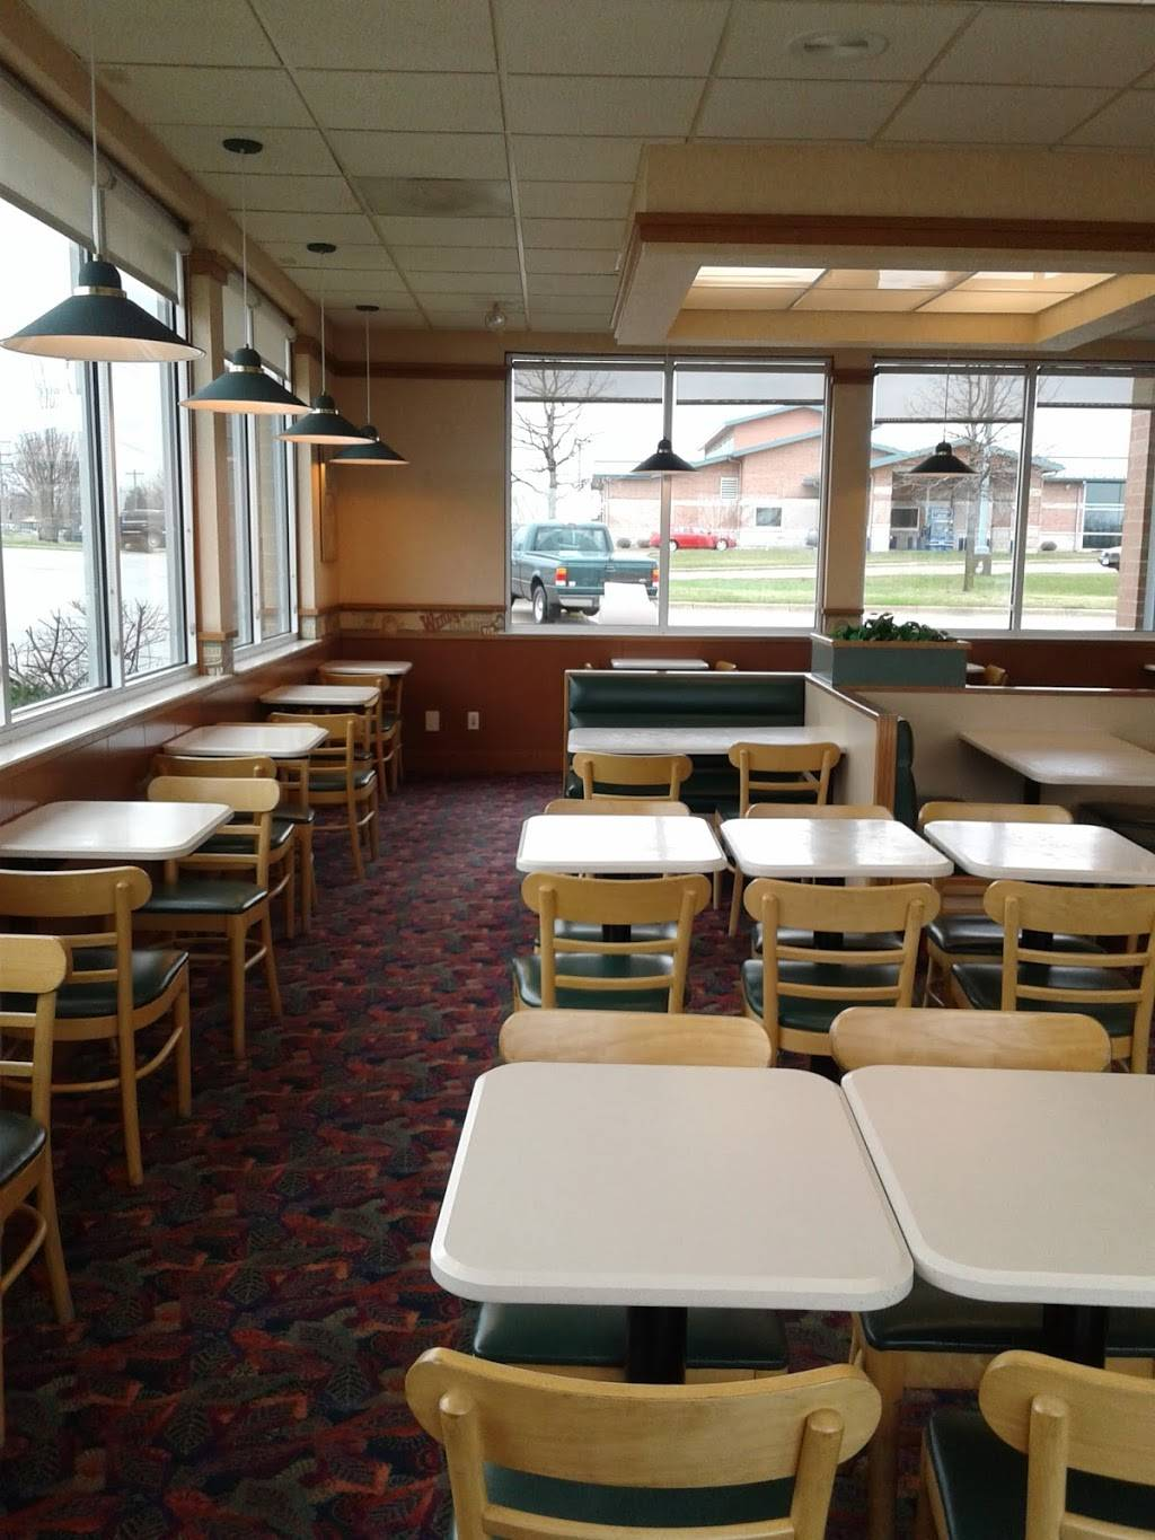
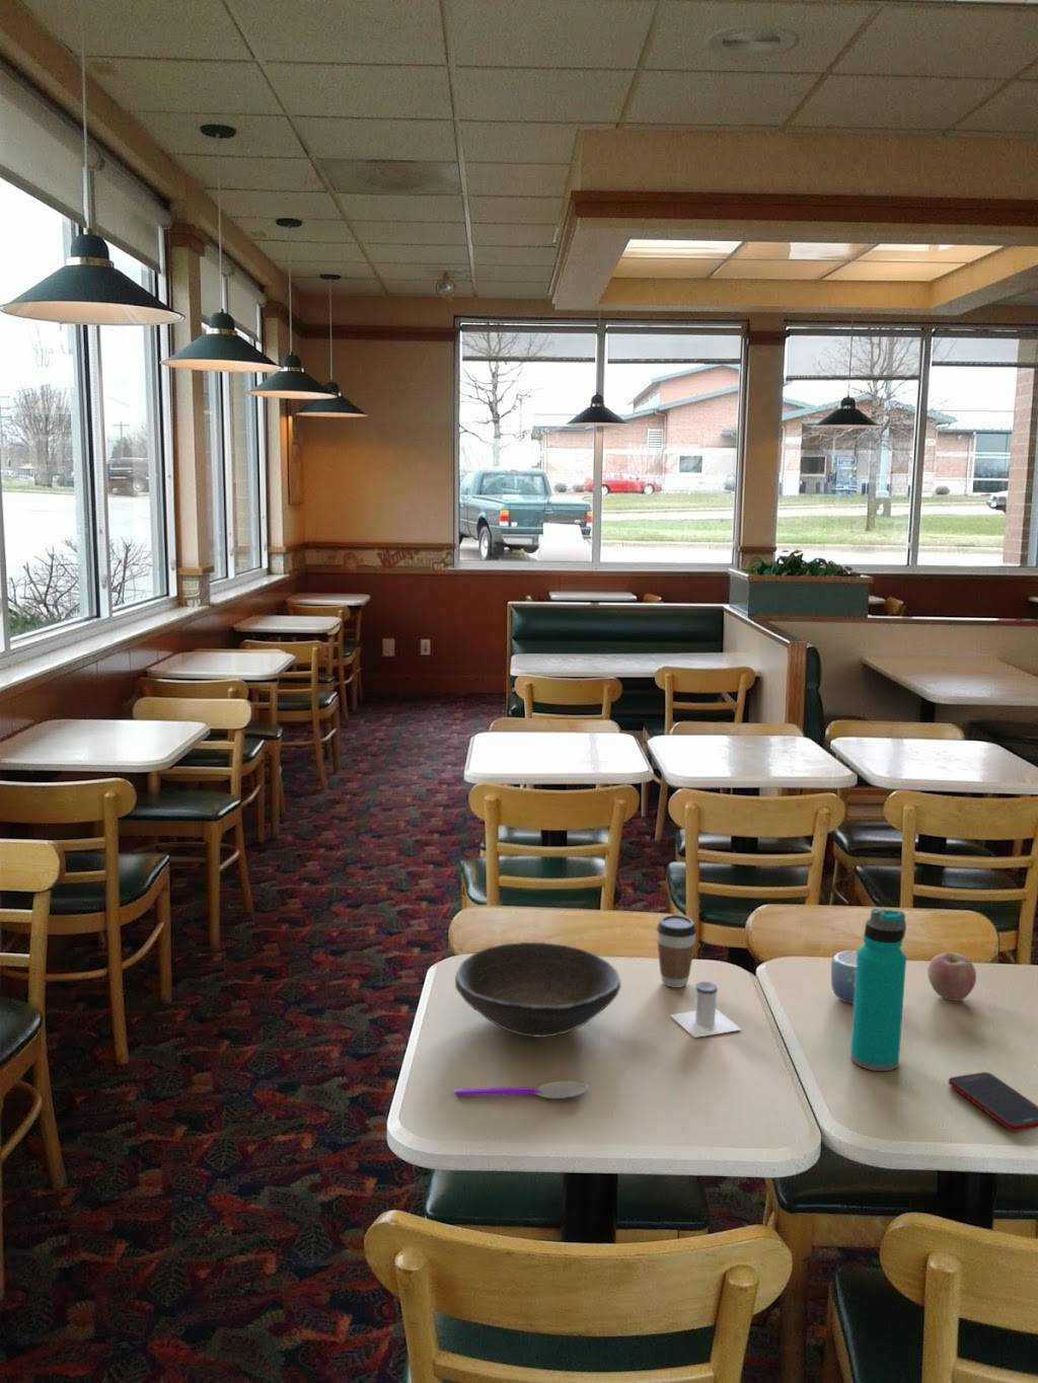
+ spoon [454,1080,590,1100]
+ water bottle [849,908,907,1072]
+ coffee cup [656,914,698,988]
+ bowl [455,942,623,1039]
+ salt shaker [669,981,743,1039]
+ cell phone [946,1071,1038,1132]
+ mug [830,950,858,1005]
+ apple [927,951,977,1002]
